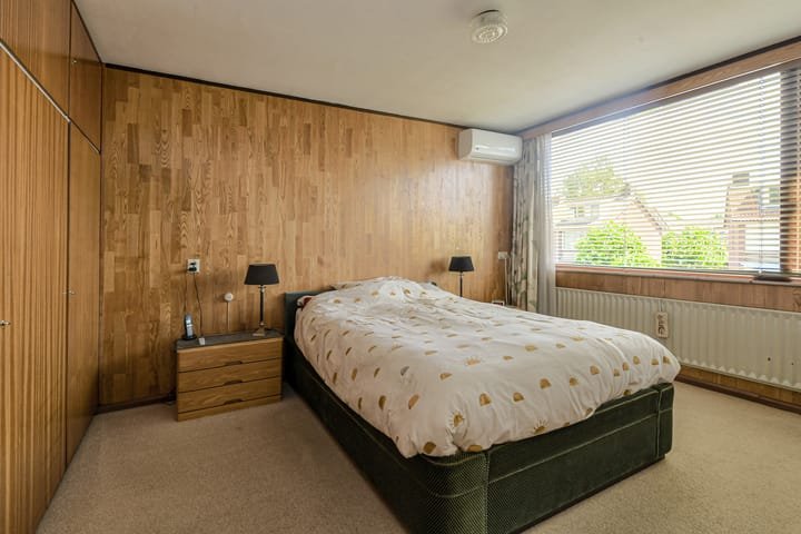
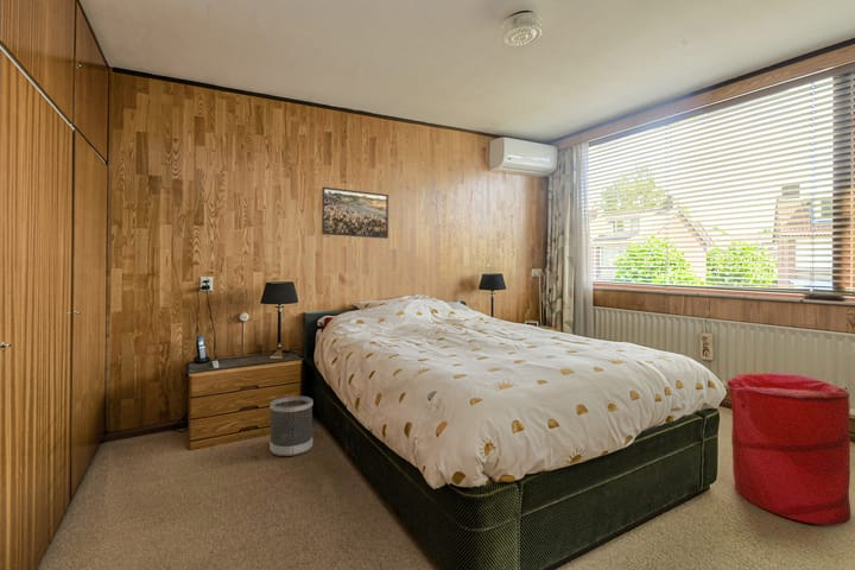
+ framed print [321,186,390,240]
+ laundry hamper [727,372,851,526]
+ wastebasket [268,395,315,457]
